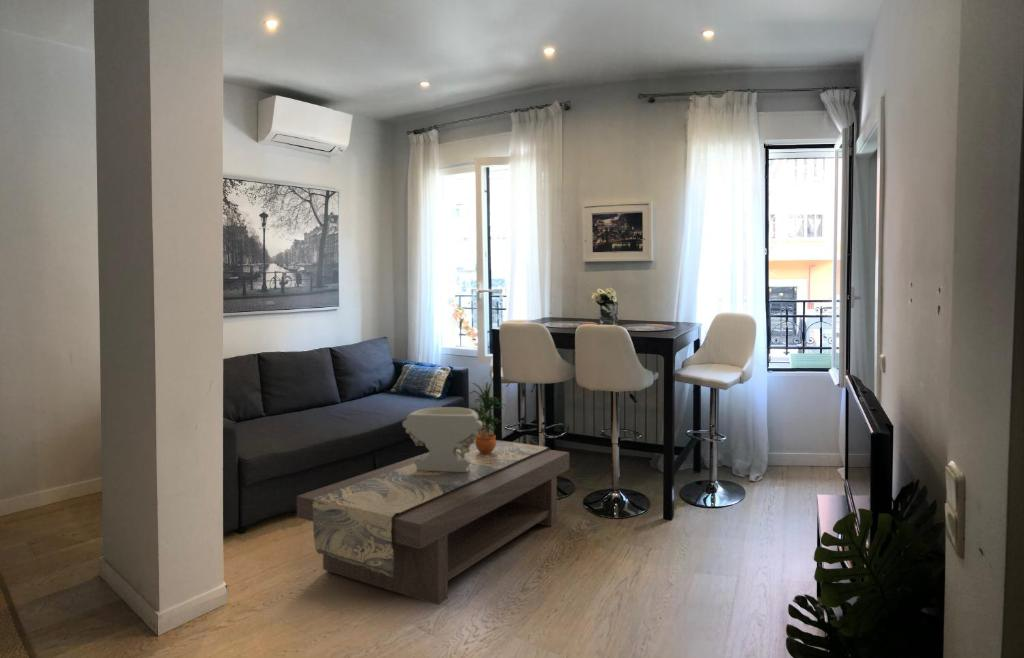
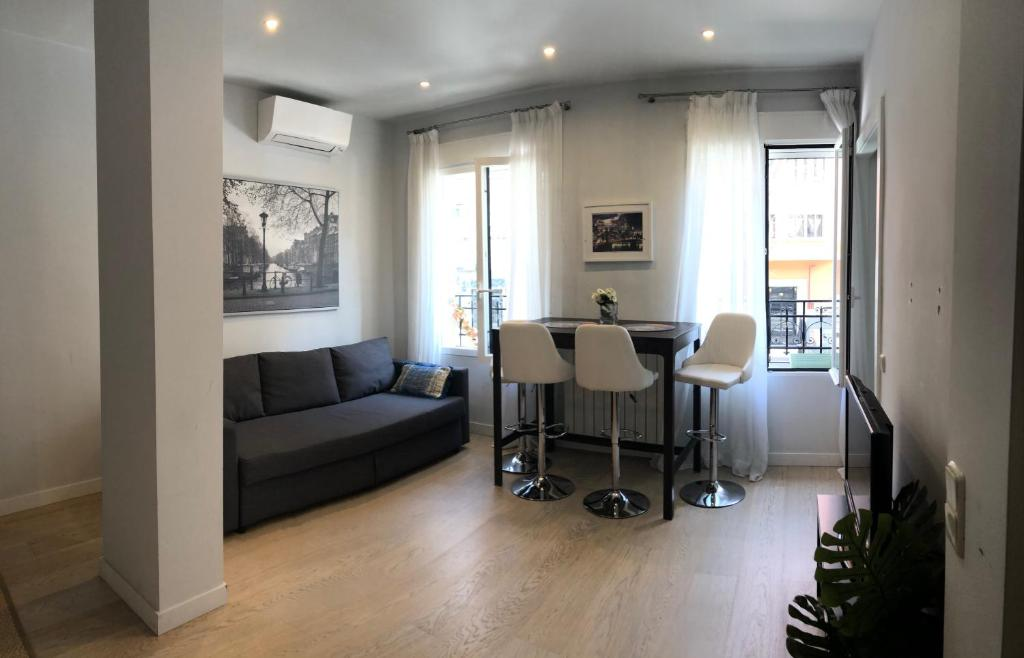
- decorative bowl [401,406,482,472]
- potted plant [468,382,505,454]
- coffee table [296,439,570,606]
